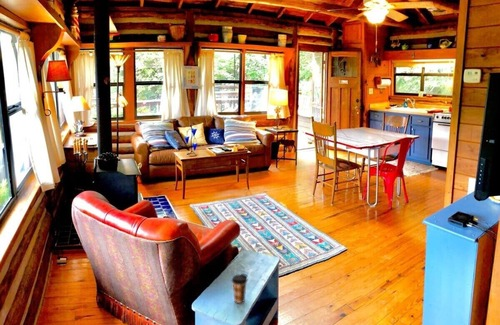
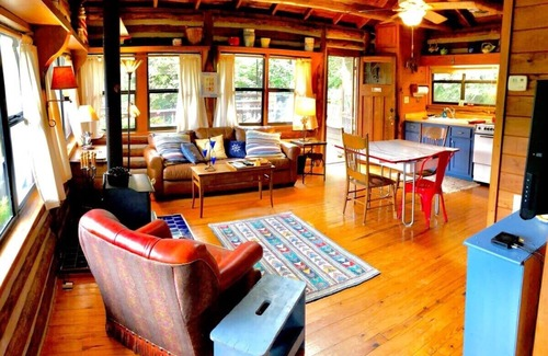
- coffee cup [231,273,249,304]
